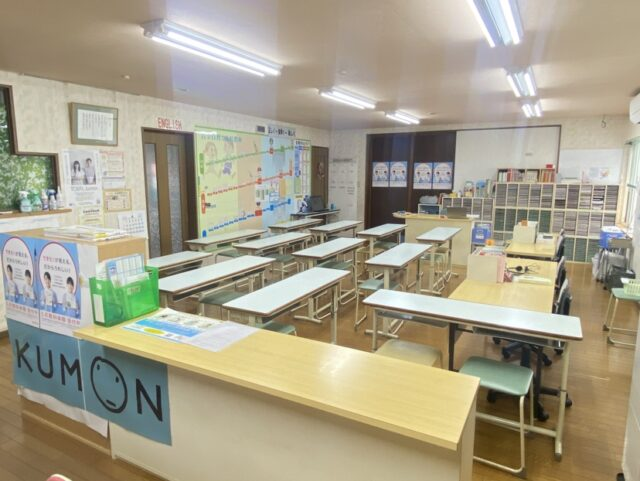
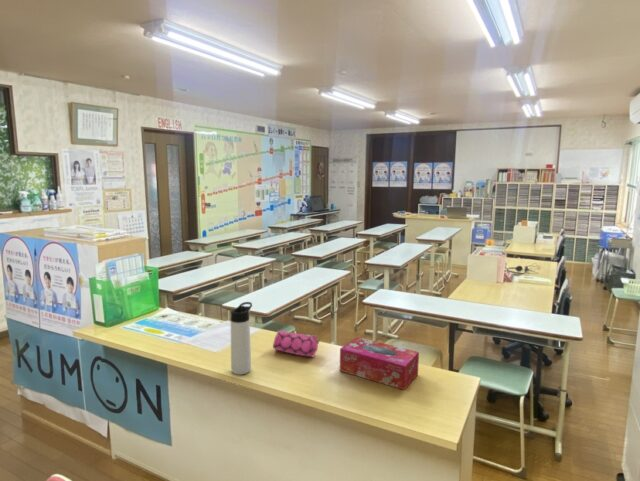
+ thermos bottle [230,301,253,376]
+ tissue box [339,336,420,391]
+ pencil case [272,330,321,358]
